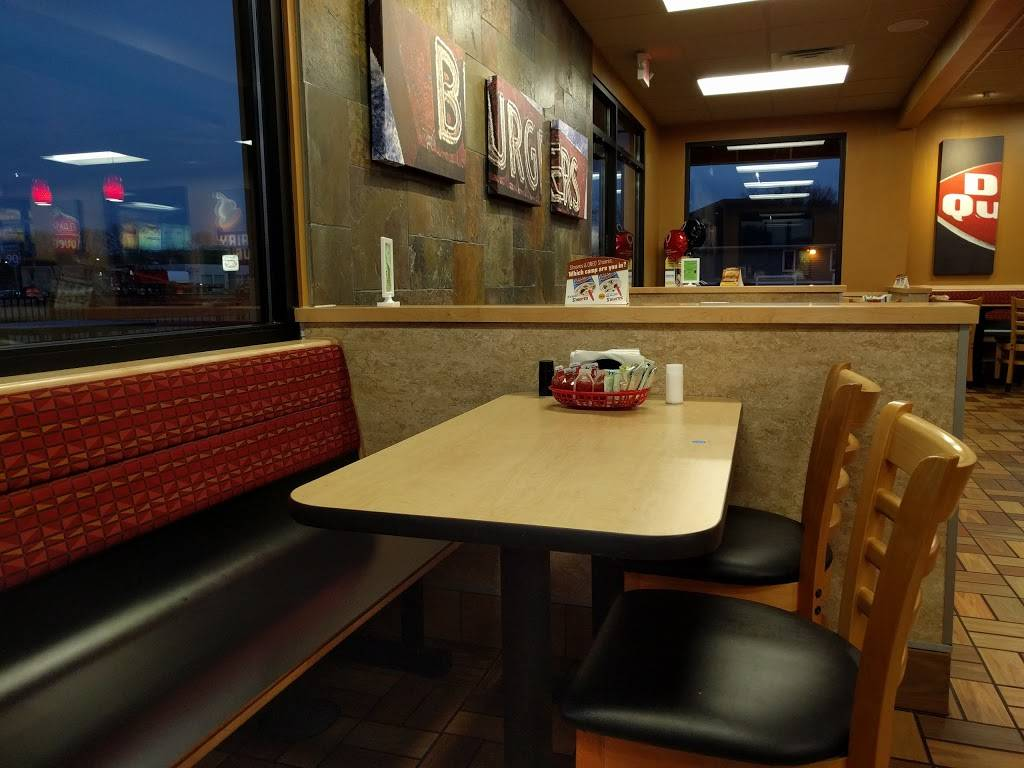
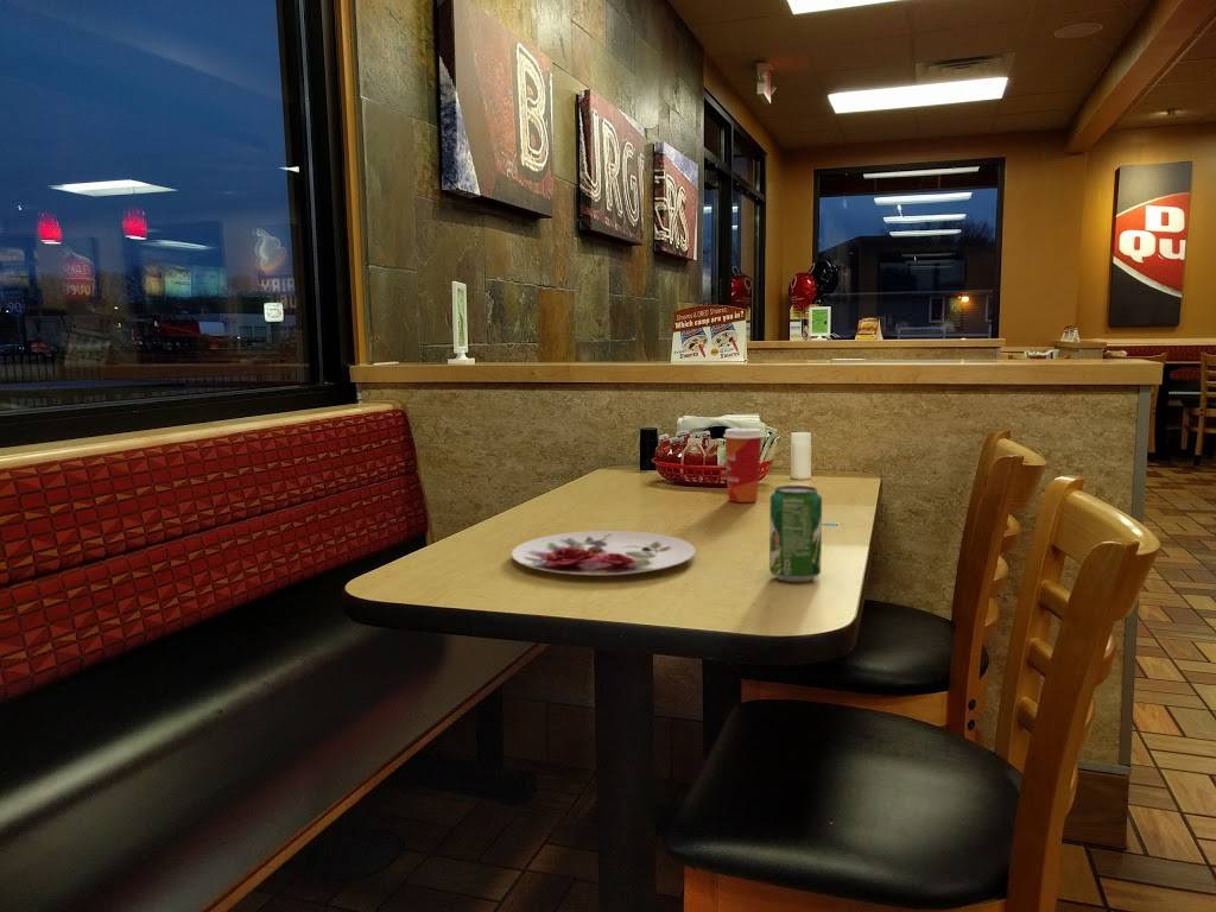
+ plate [511,530,697,577]
+ paper cup [722,426,764,504]
+ beverage can [768,484,823,583]
